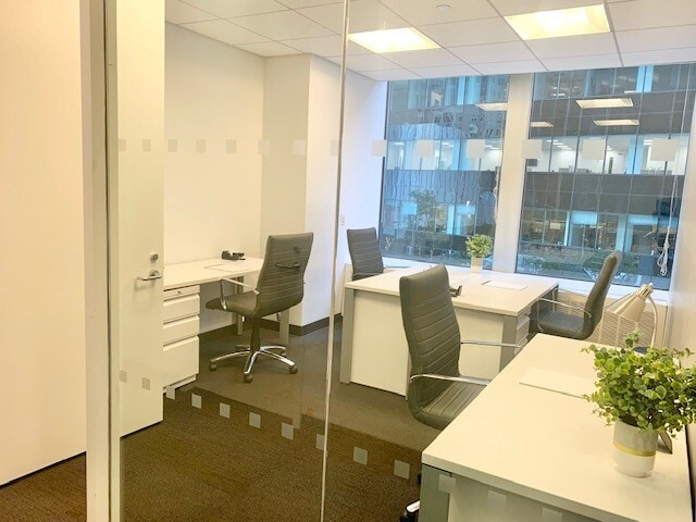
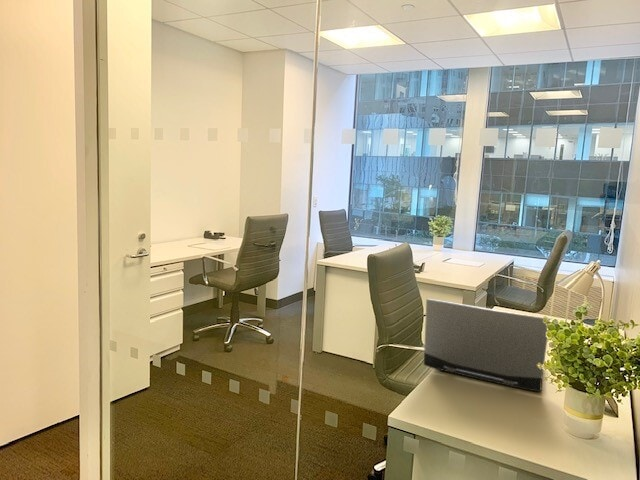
+ laptop computer [423,298,551,393]
